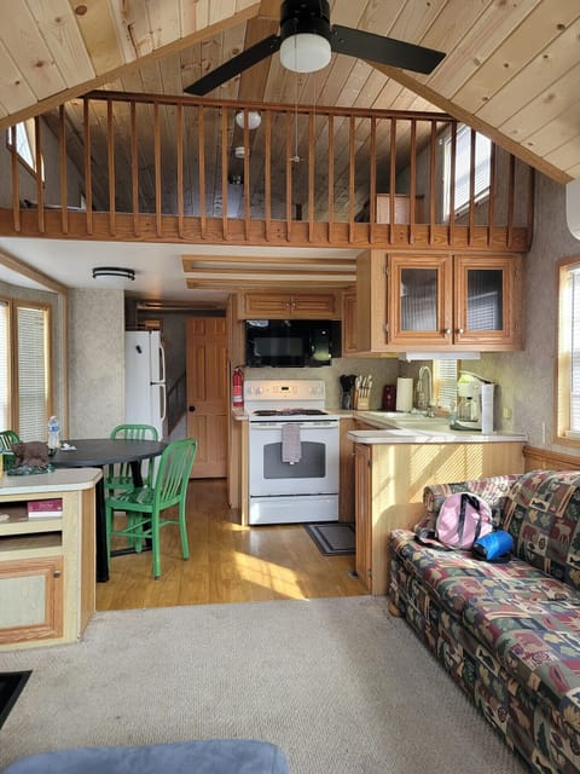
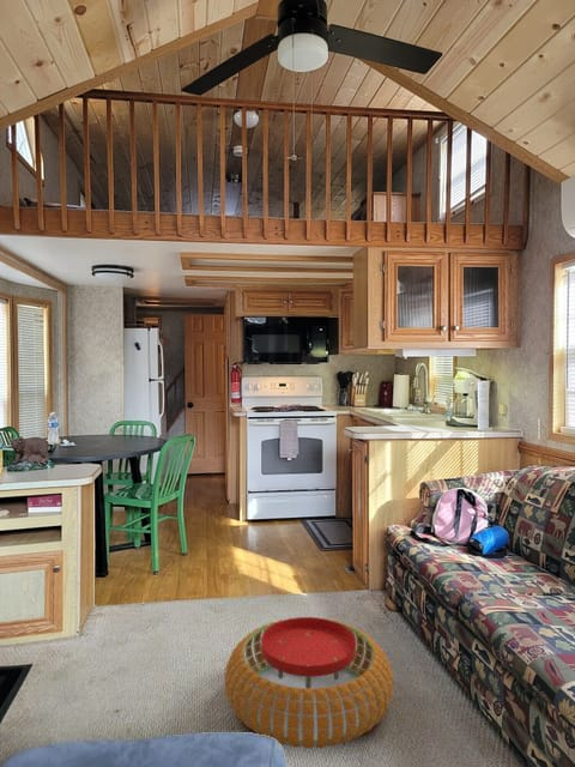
+ pouf [224,616,394,749]
